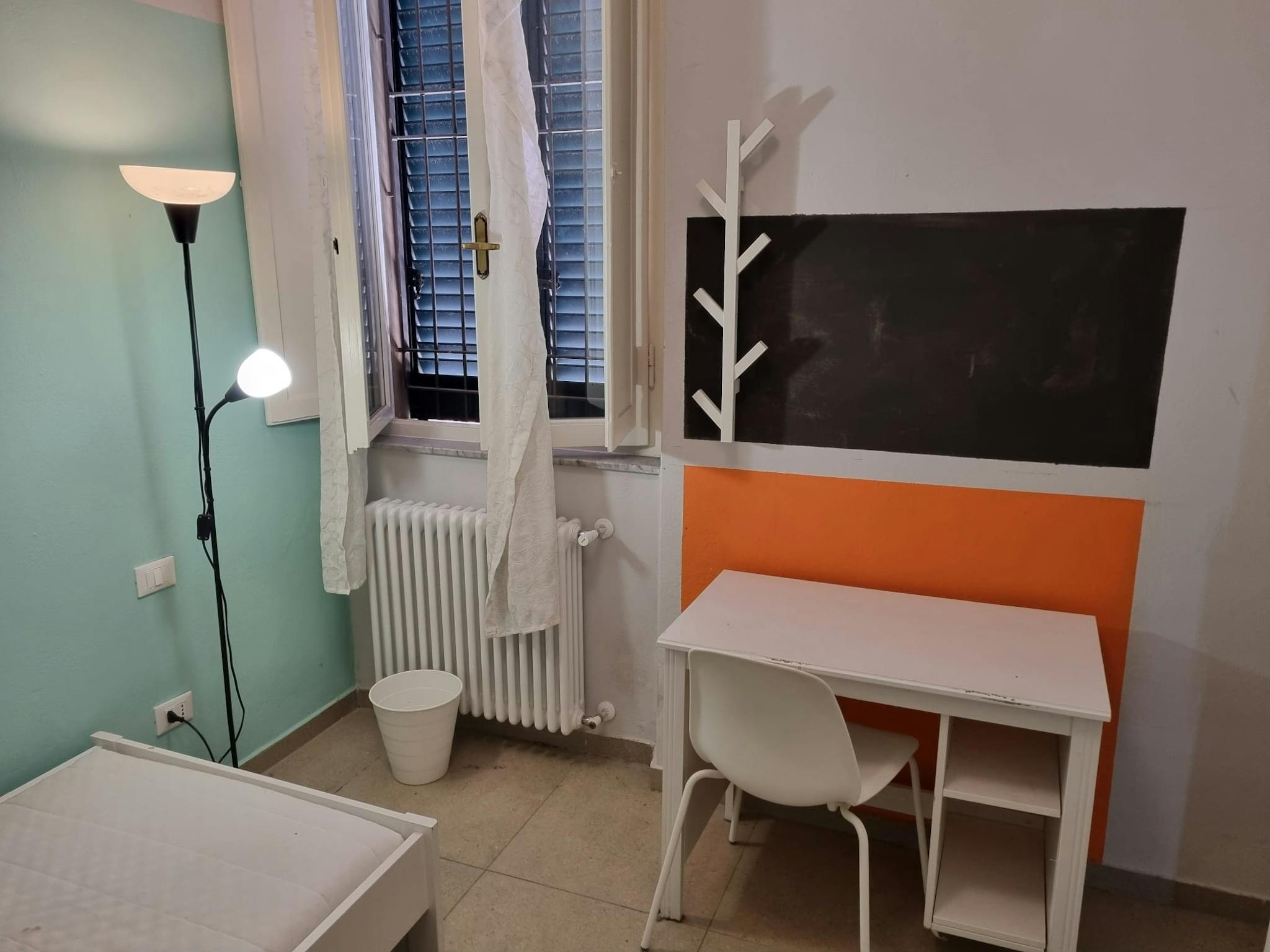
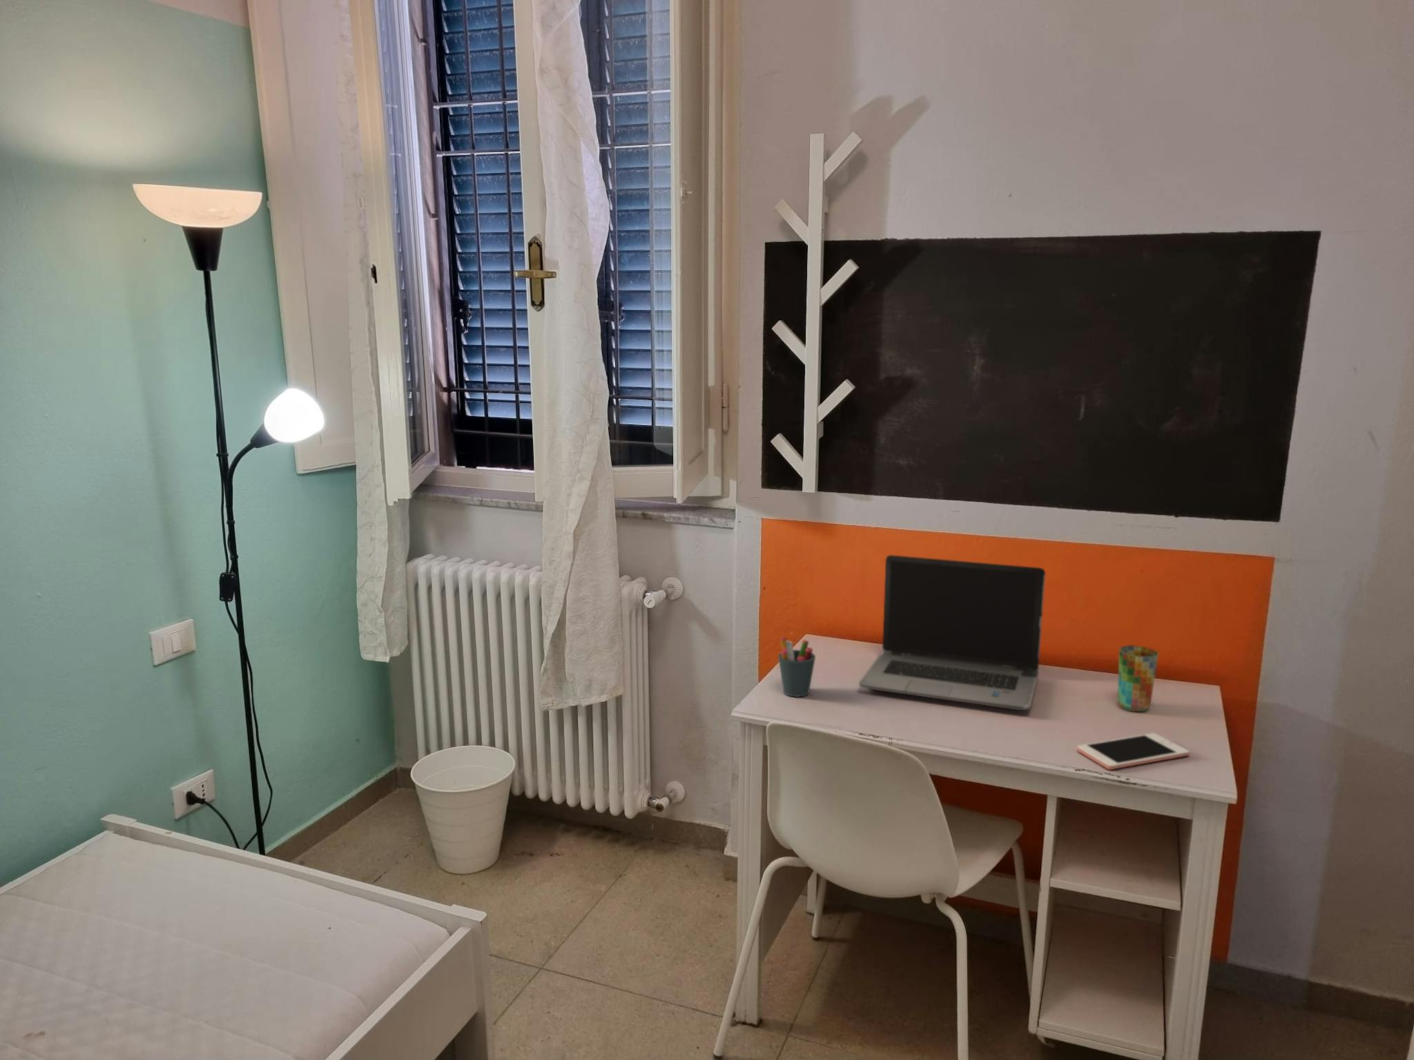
+ cup [1117,645,1159,713]
+ laptop computer [858,554,1045,710]
+ pen holder [777,637,816,698]
+ cell phone [1077,733,1190,771]
